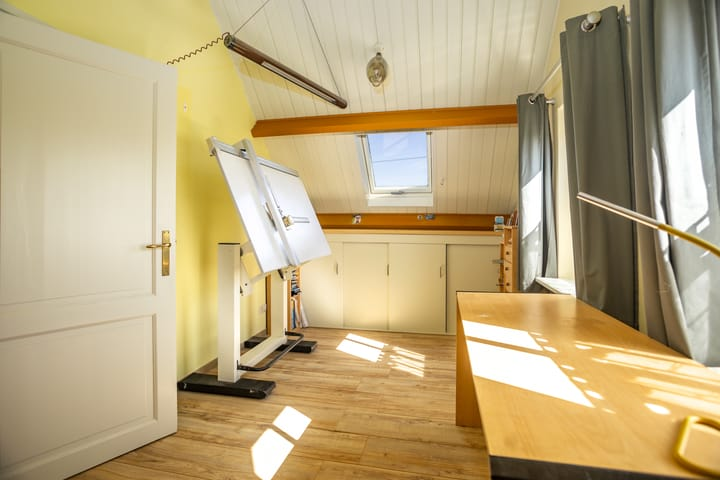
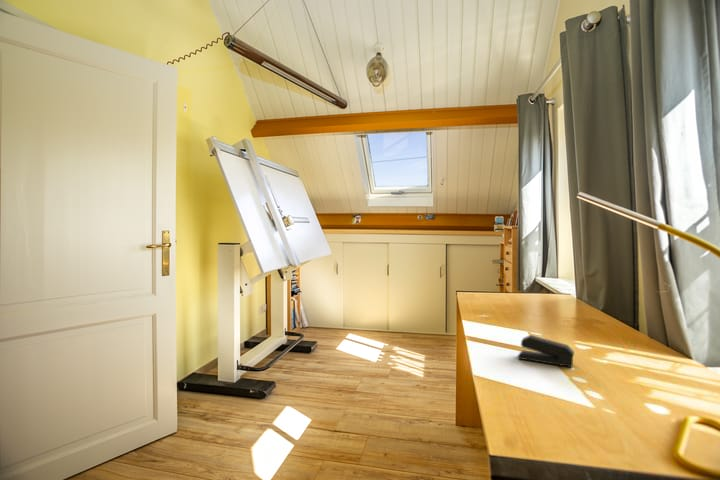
+ stapler [517,334,575,368]
